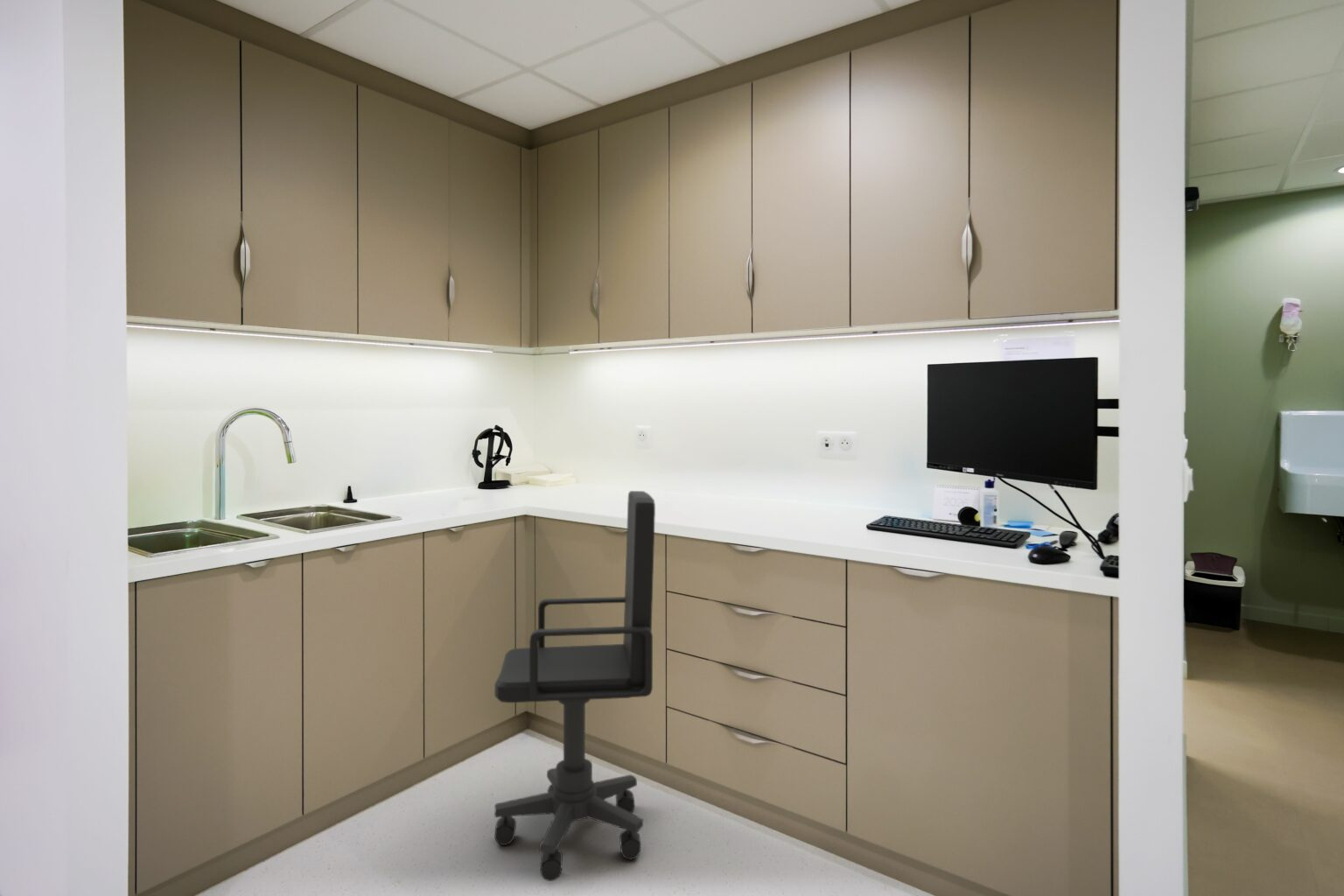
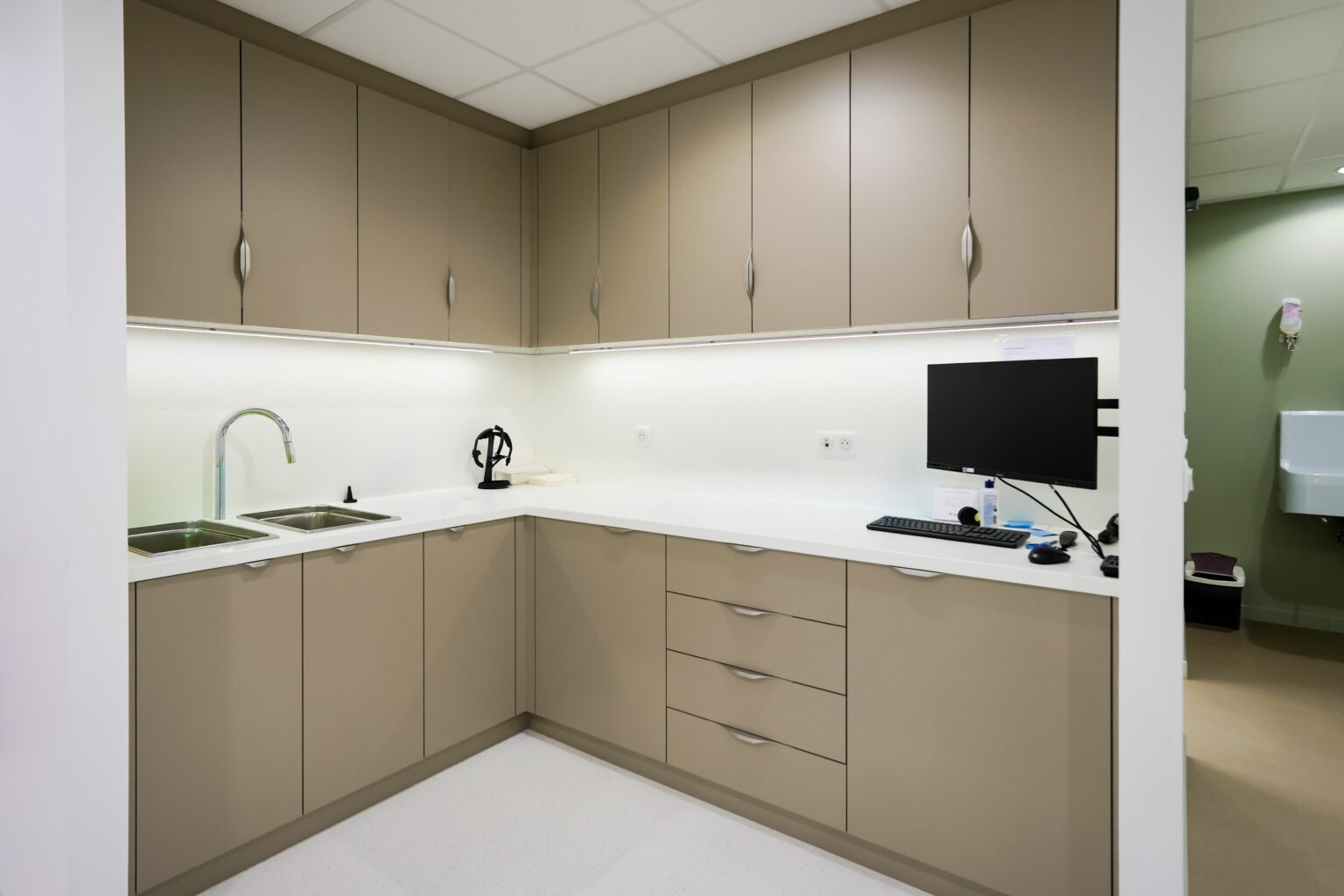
- office chair [493,490,656,882]
